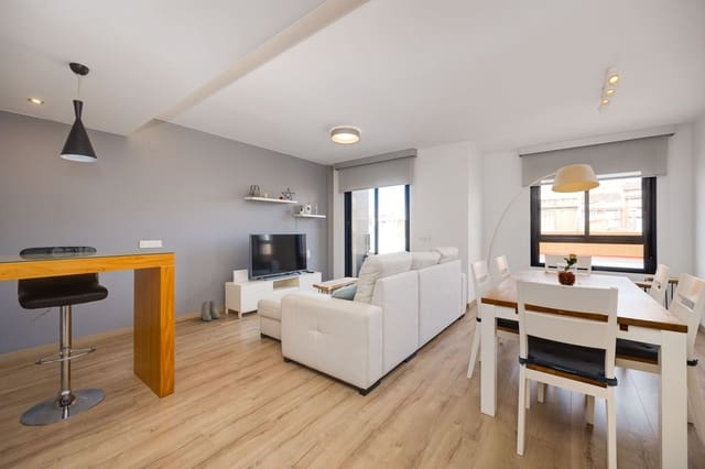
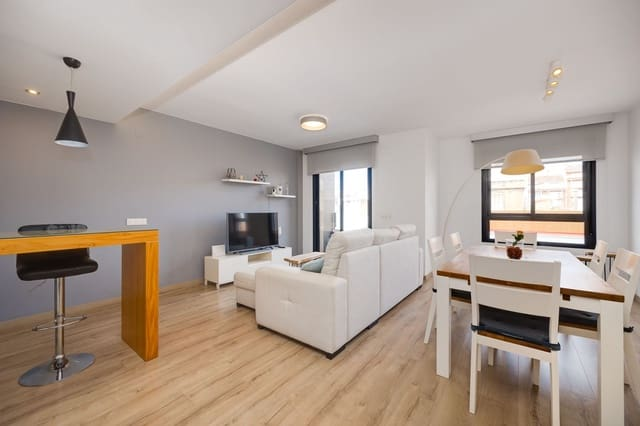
- boots [199,299,221,321]
